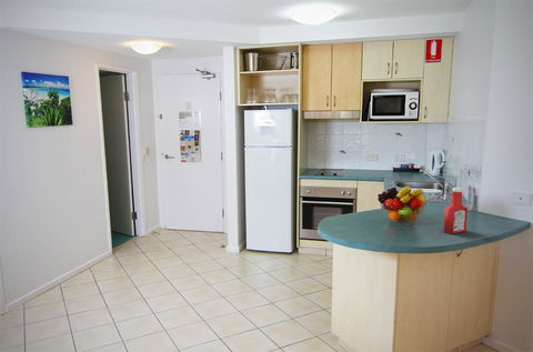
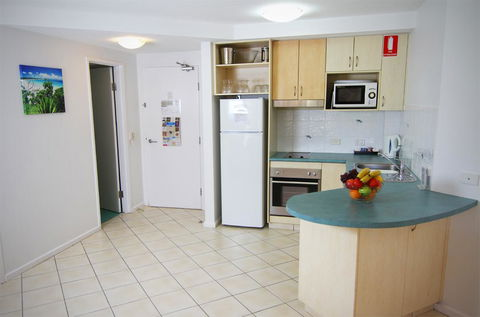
- soap bottle [442,187,469,234]
